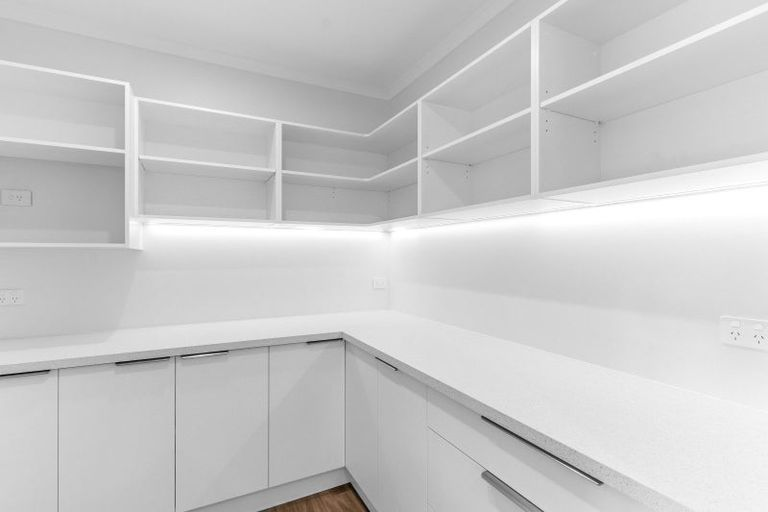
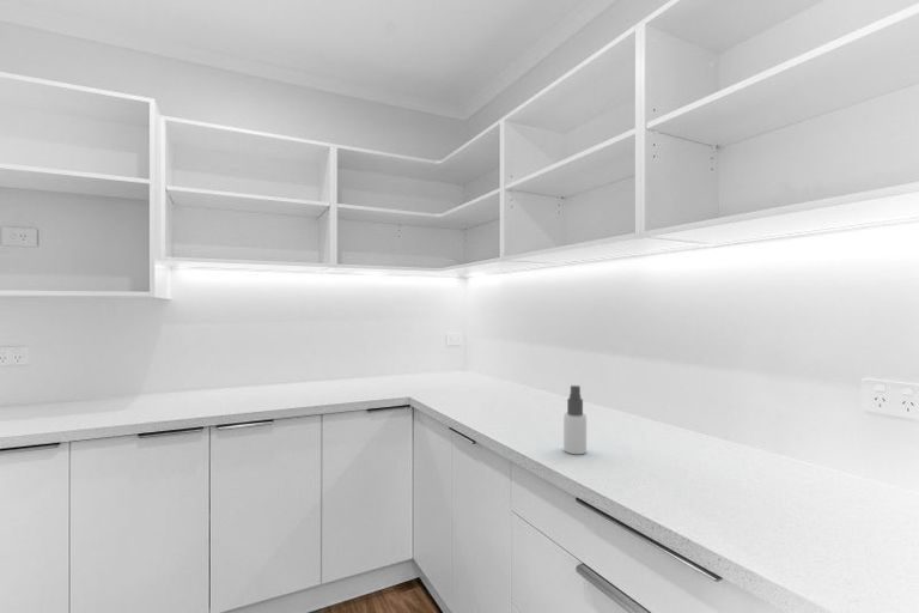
+ spray bottle [562,384,588,455]
